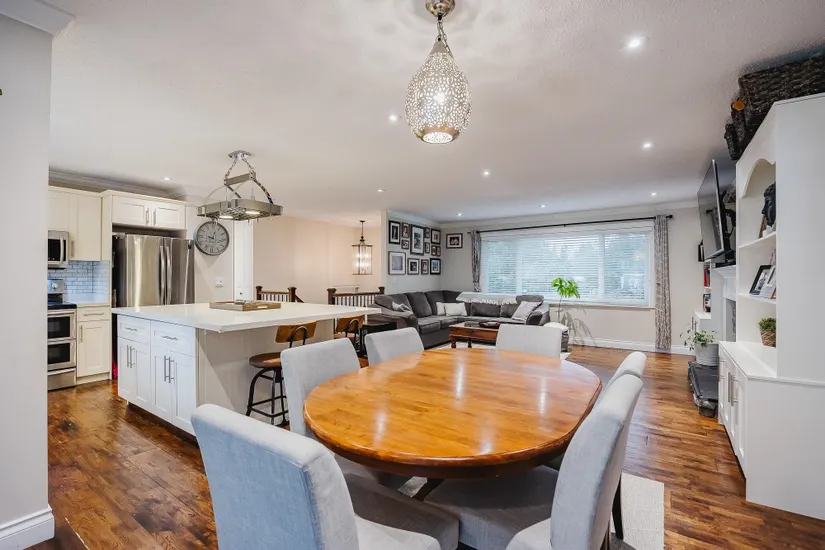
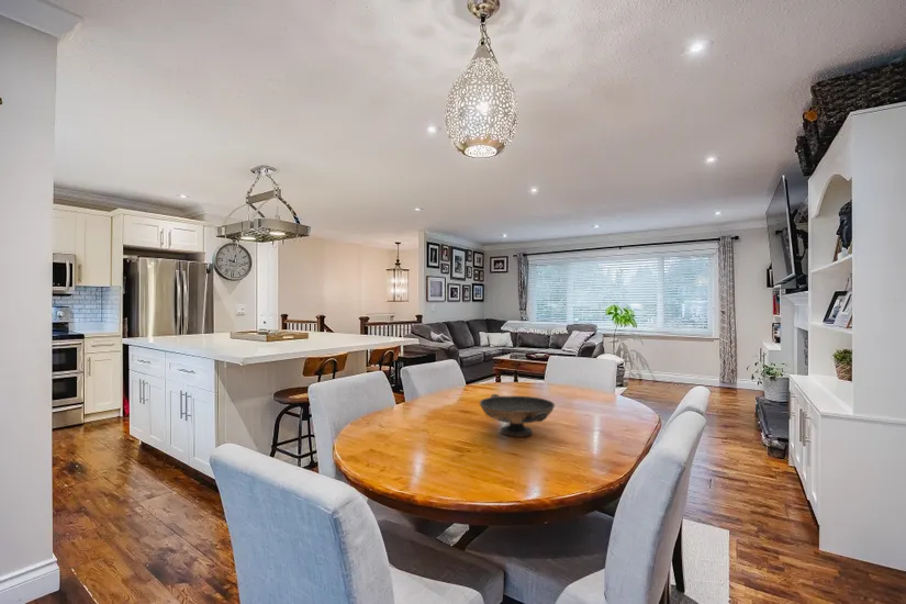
+ decorative bowl [479,393,556,438]
